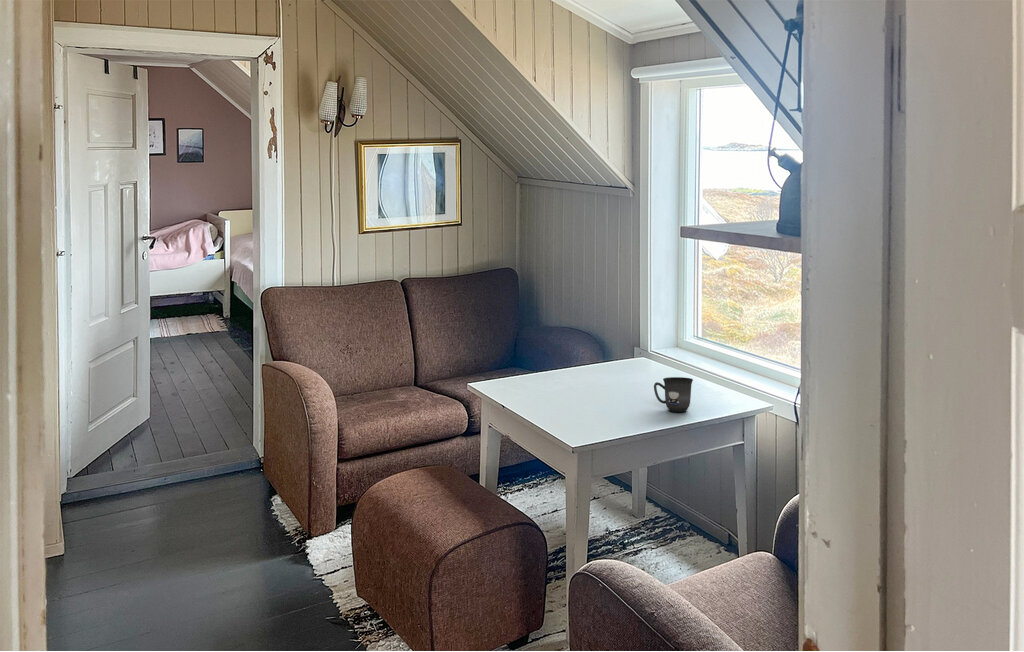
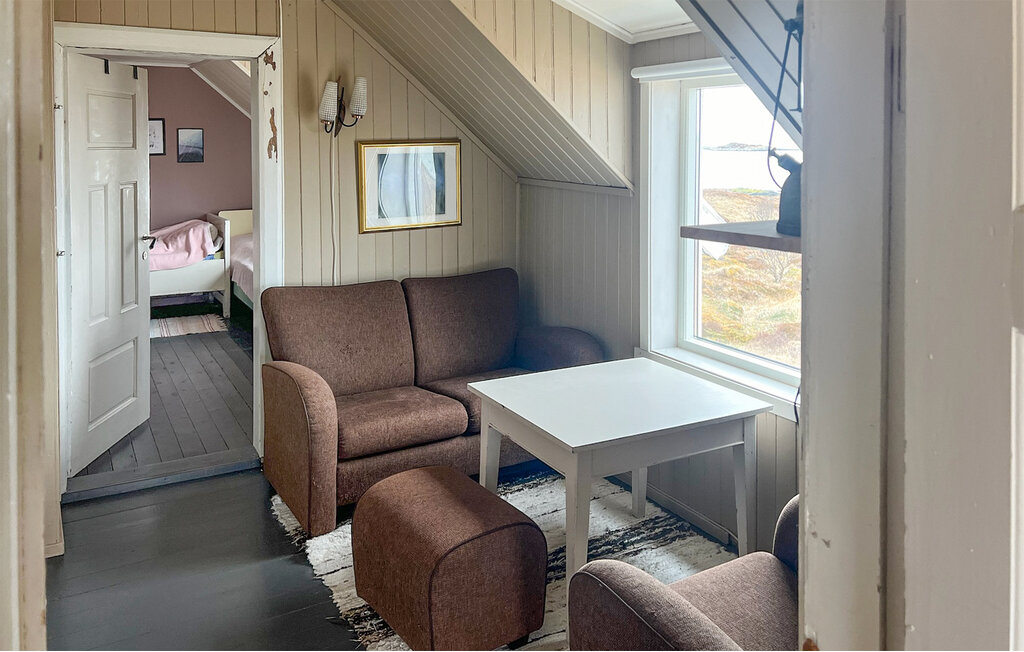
- mug [653,376,694,413]
